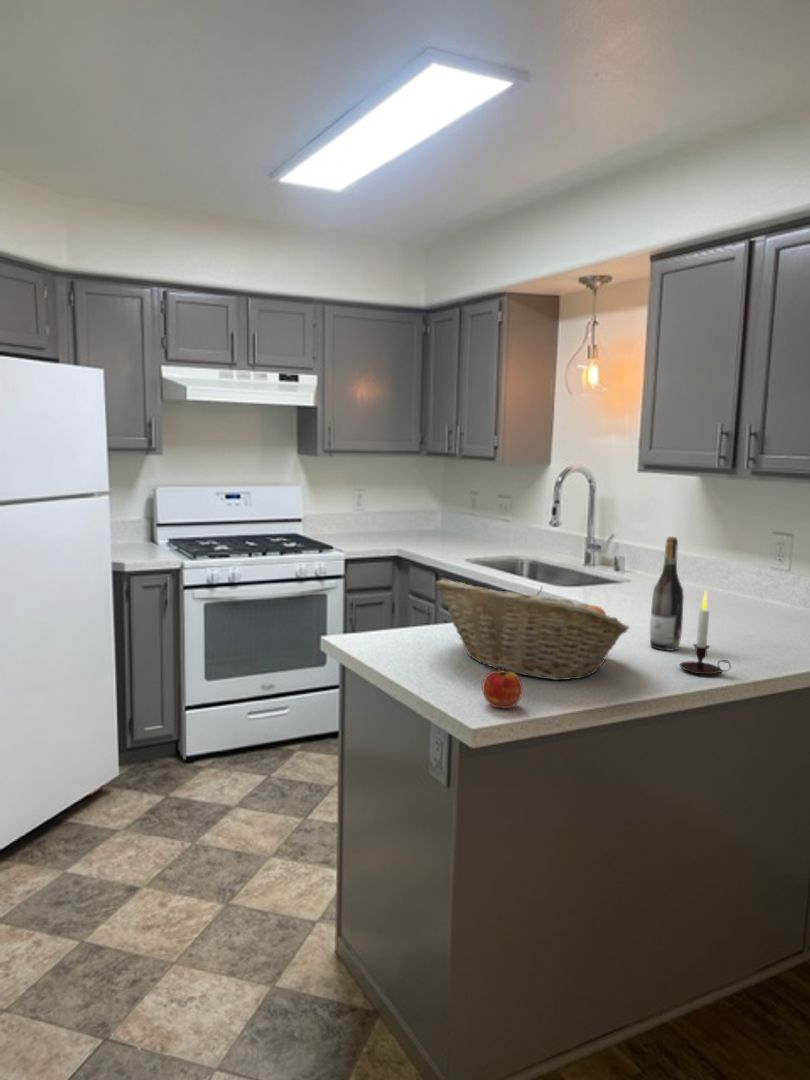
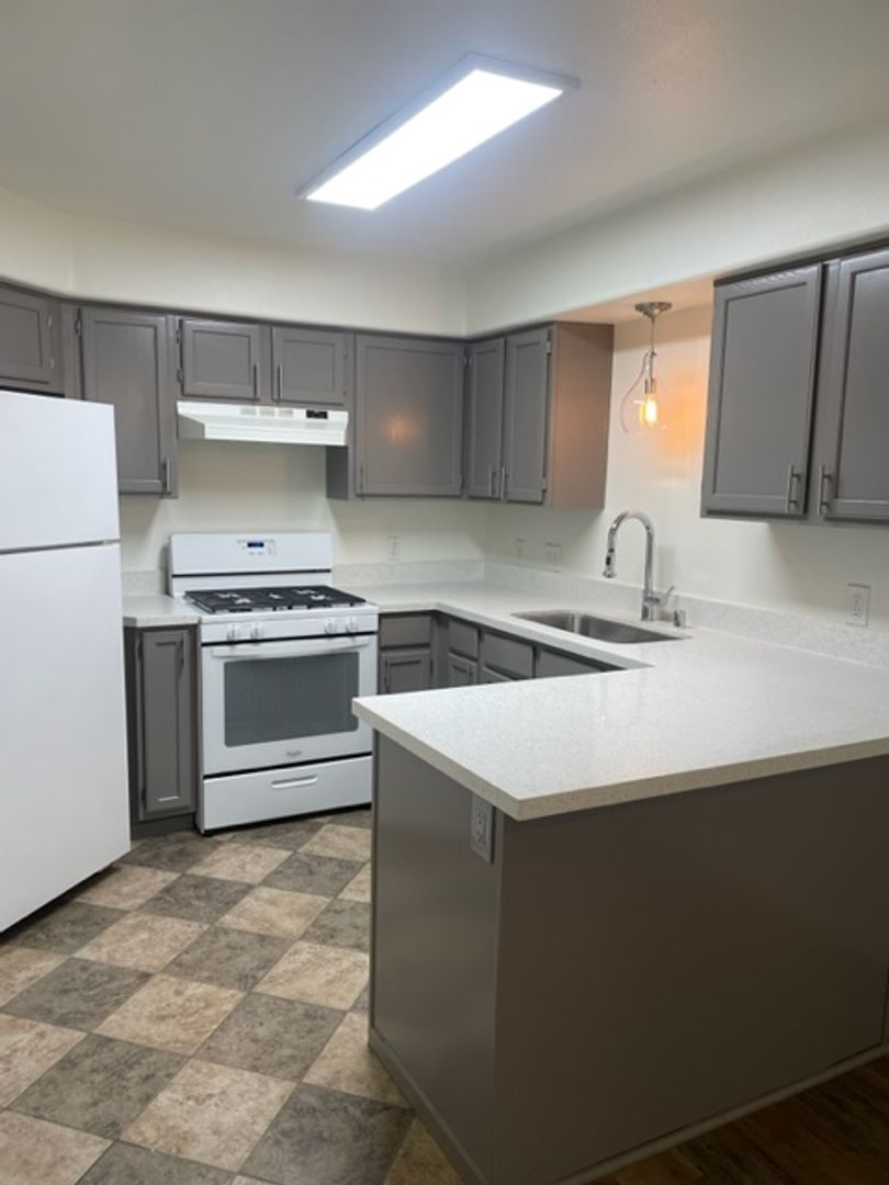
- candle [679,589,732,675]
- apple [482,668,523,709]
- wine bottle [649,536,685,652]
- fruit basket [434,579,631,681]
